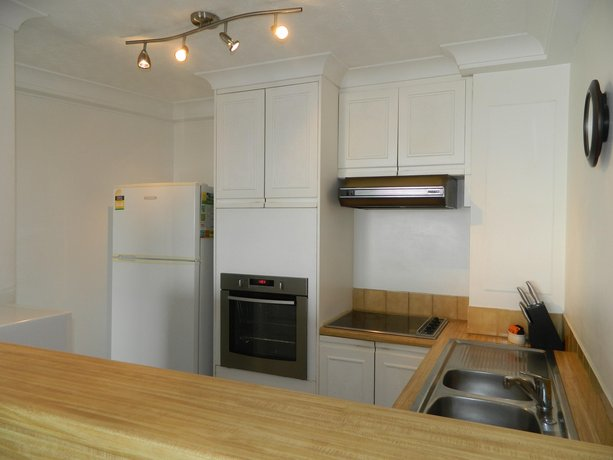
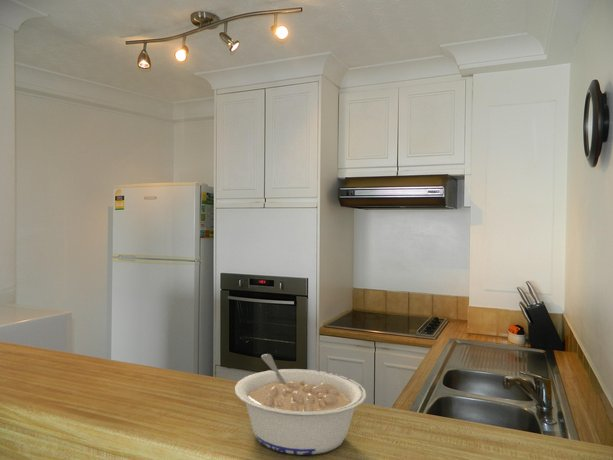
+ legume [234,353,367,456]
